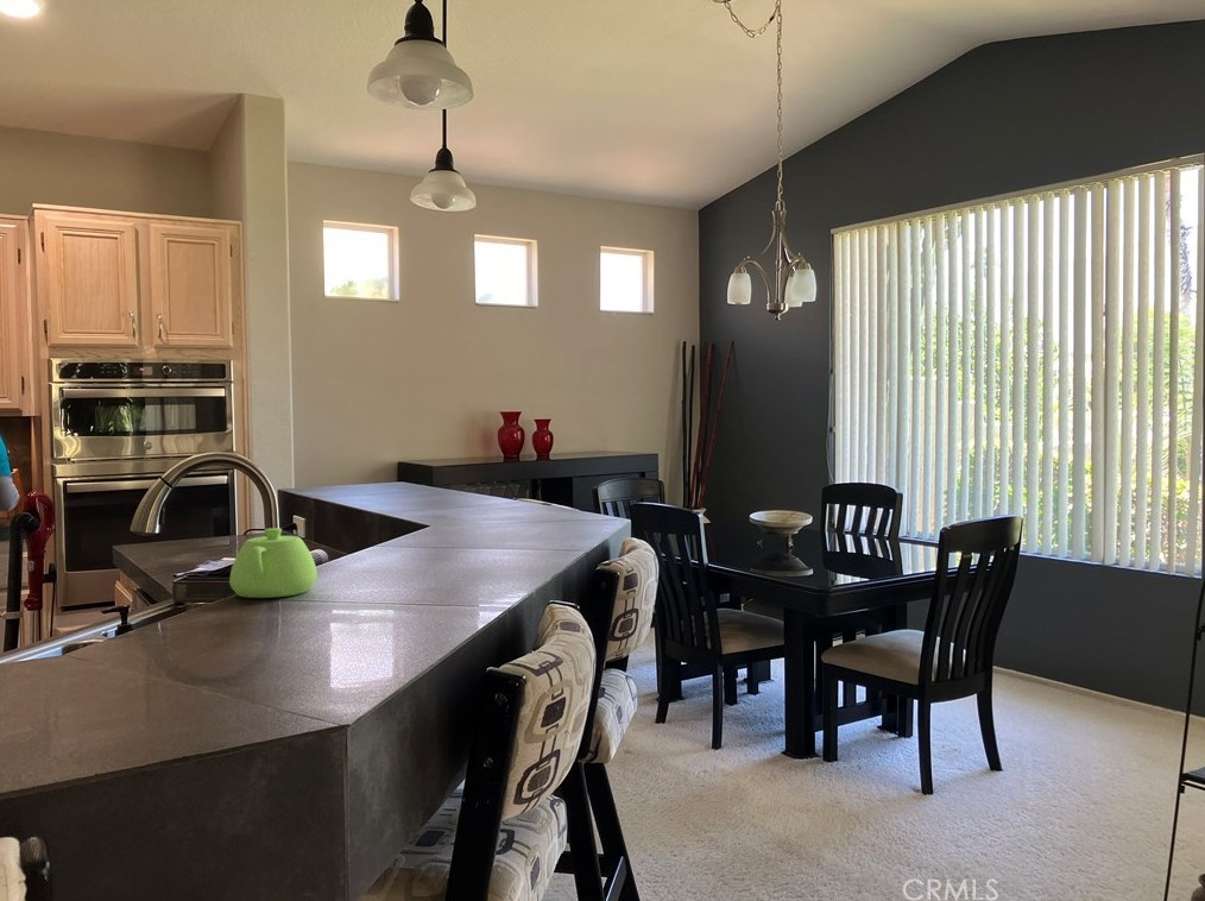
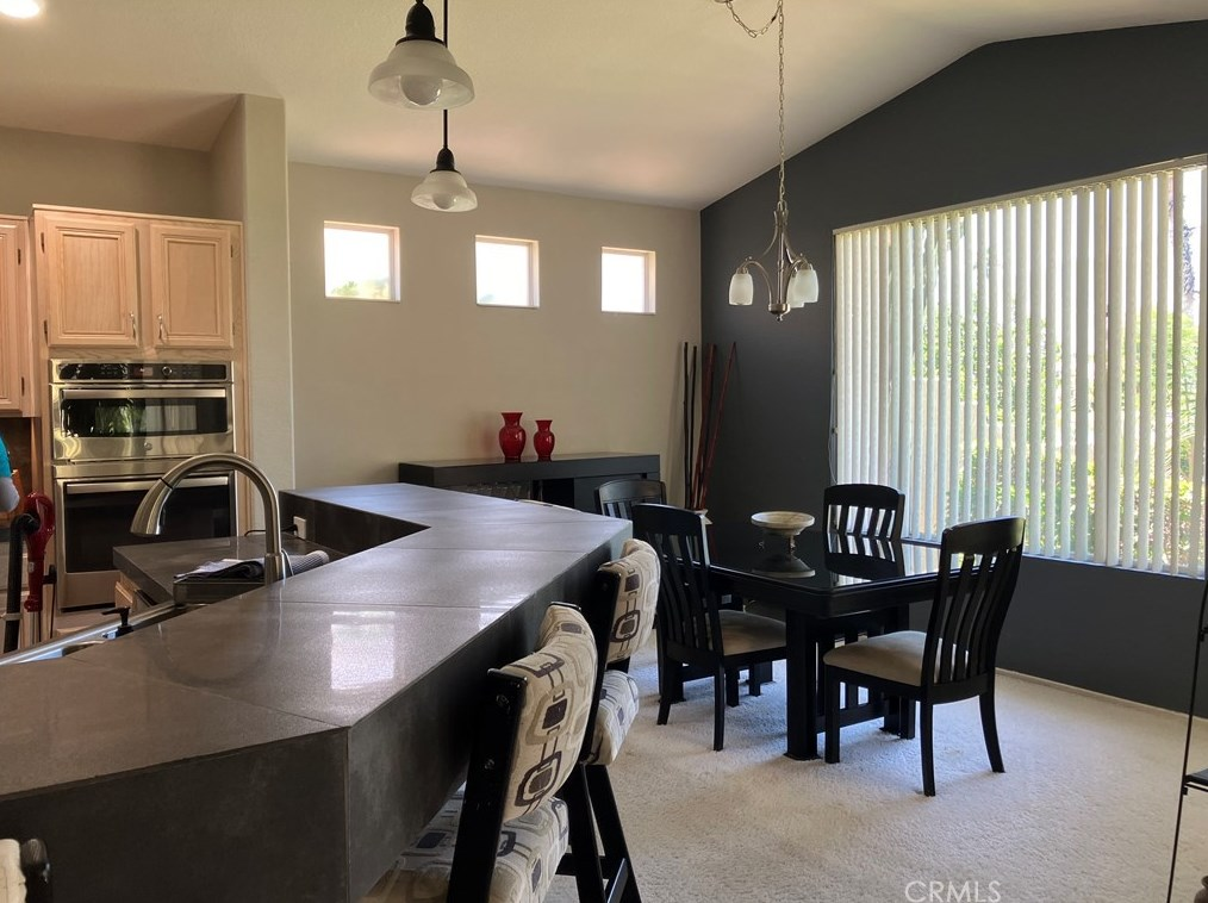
- teapot [228,527,318,599]
